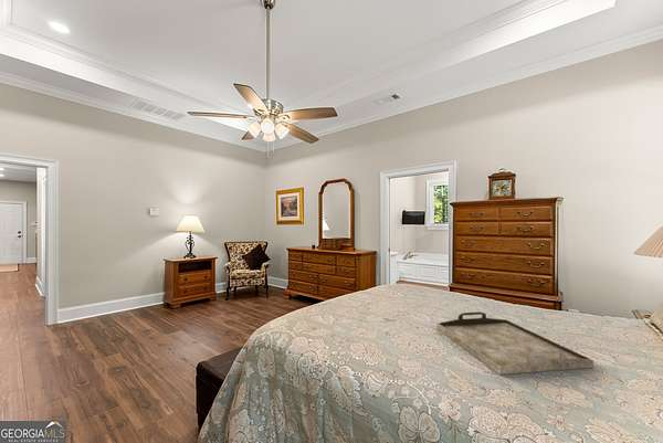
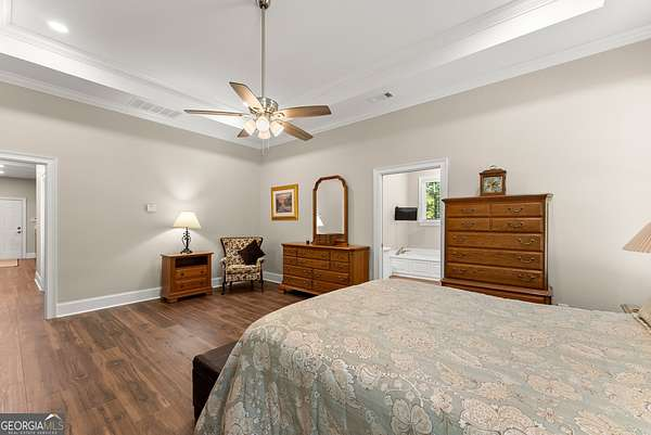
- serving tray [436,310,594,376]
